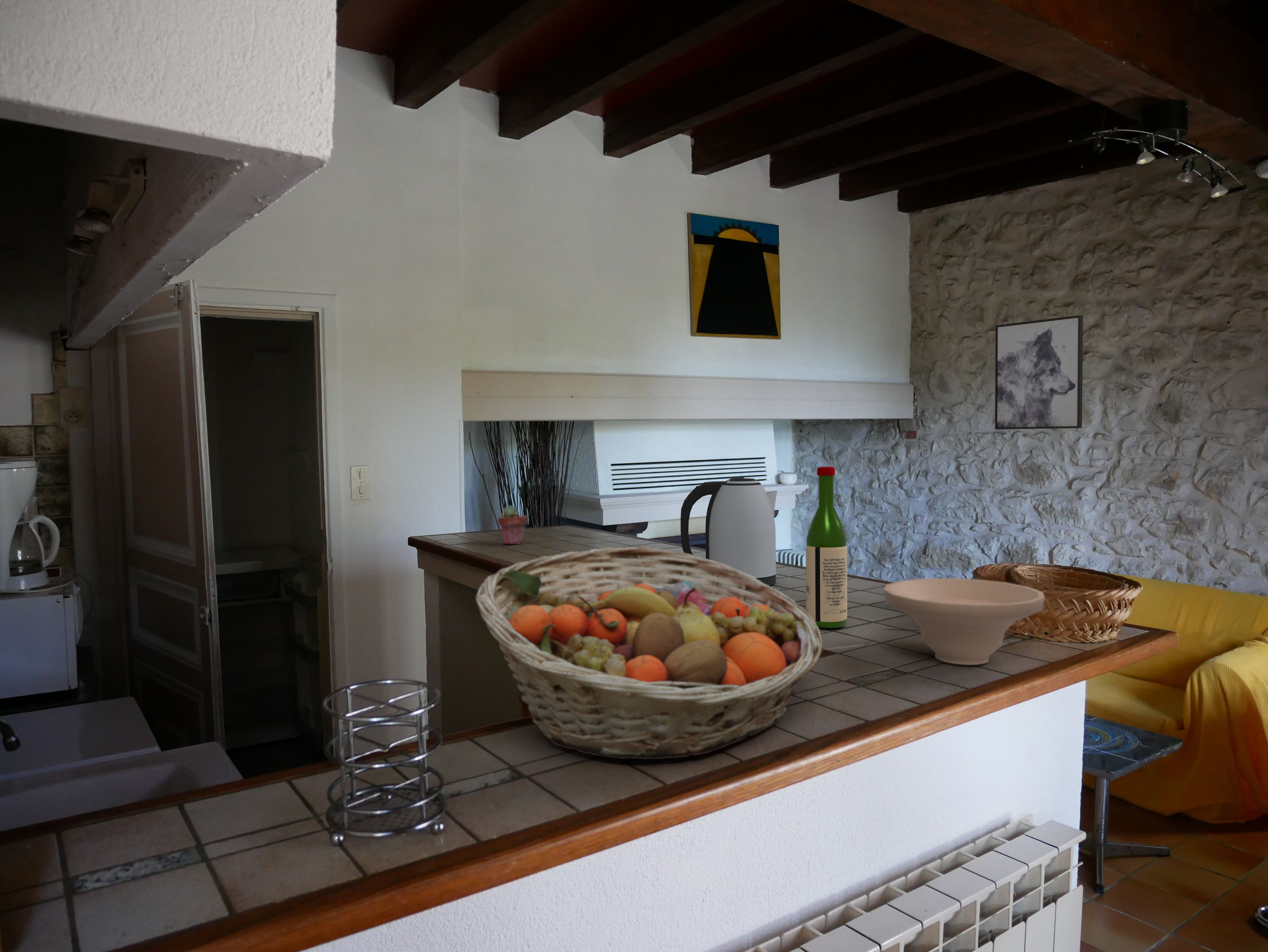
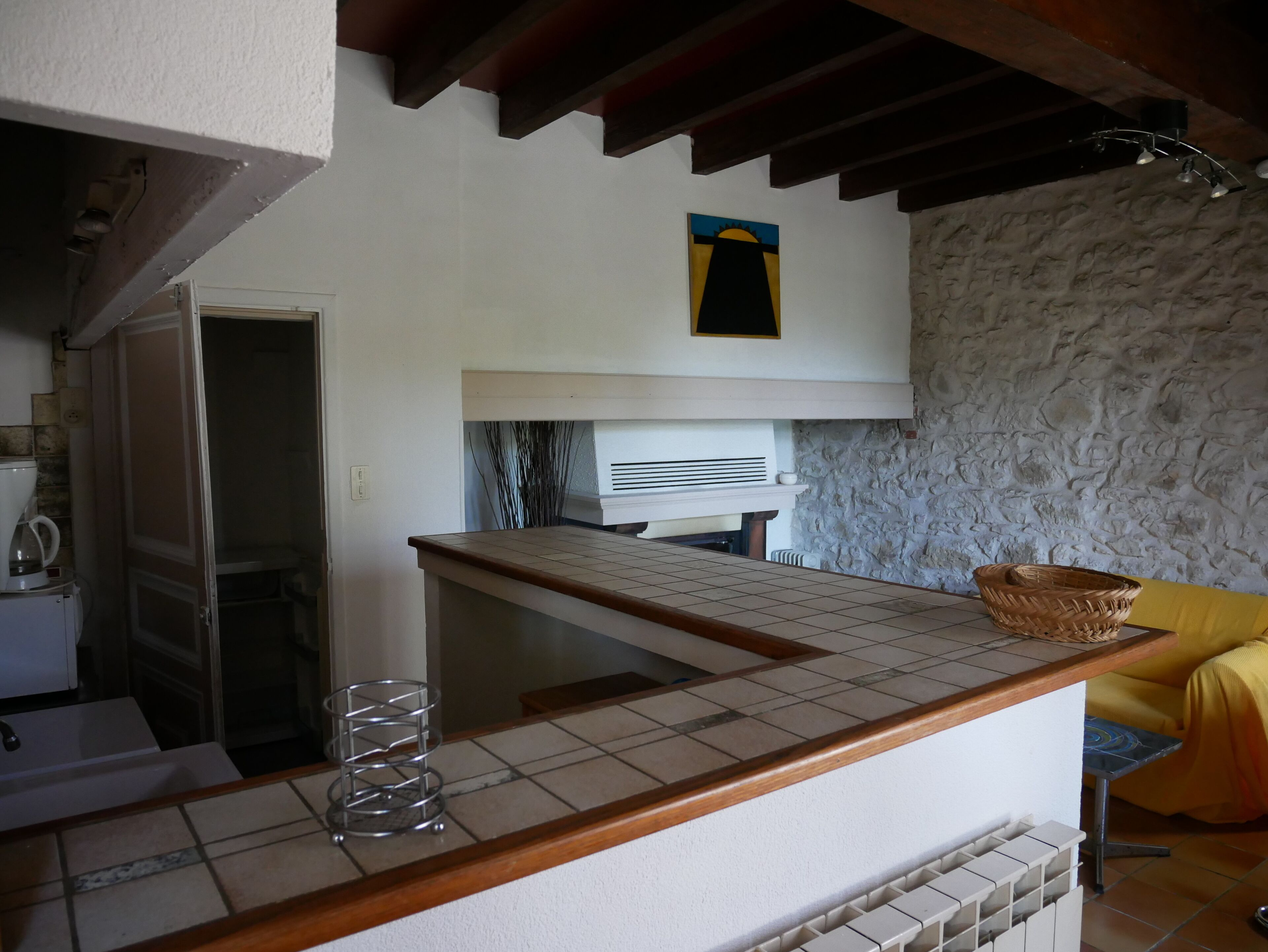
- wine bottle [805,466,848,628]
- wall art [995,315,1083,430]
- kettle [680,476,778,586]
- potted succulent [498,505,527,545]
- fruit basket [475,547,824,759]
- bowl [883,578,1045,665]
